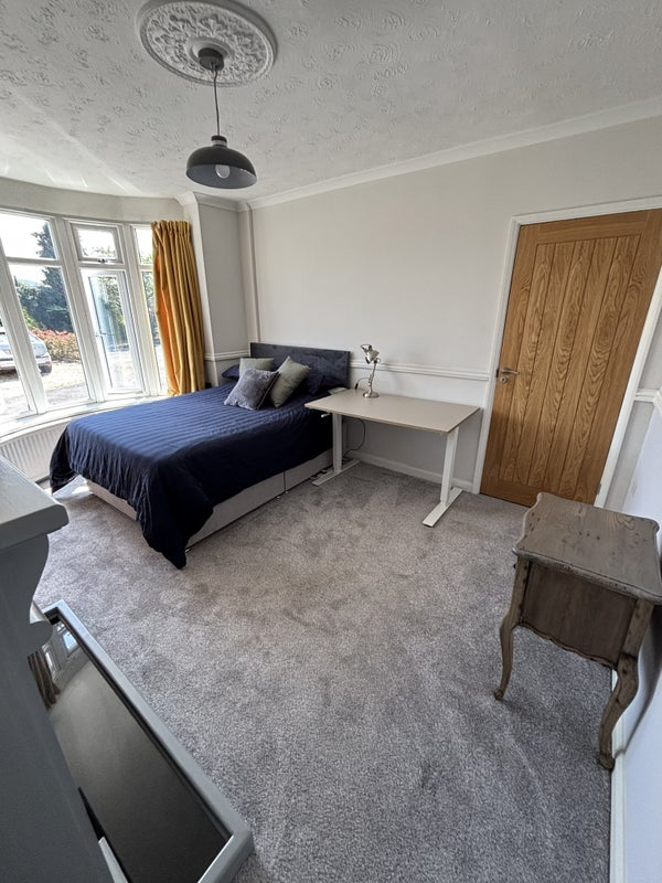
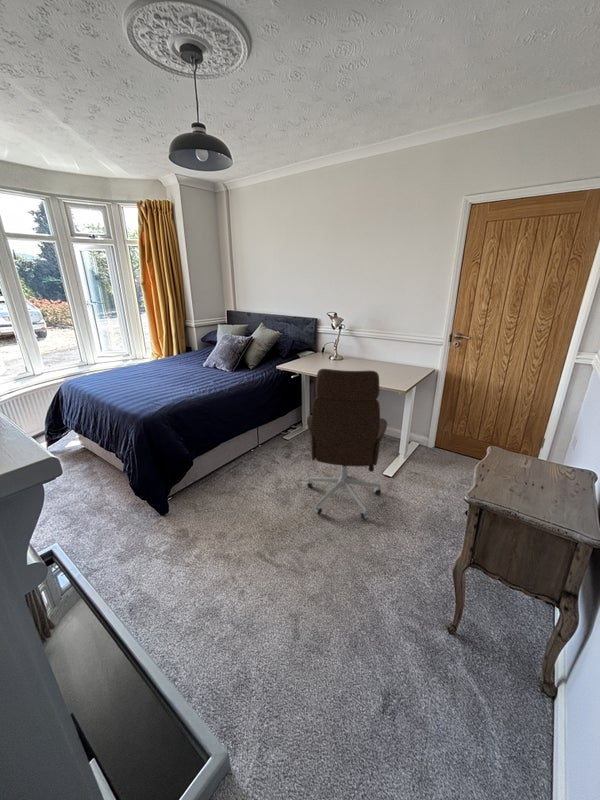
+ office chair [306,368,388,520]
